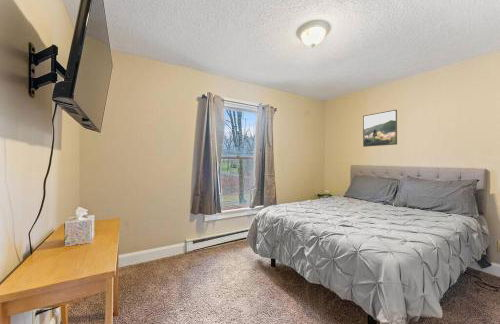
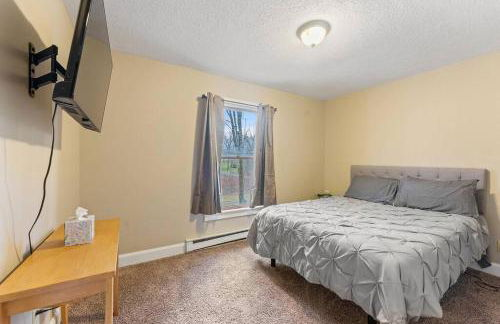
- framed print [362,109,398,148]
